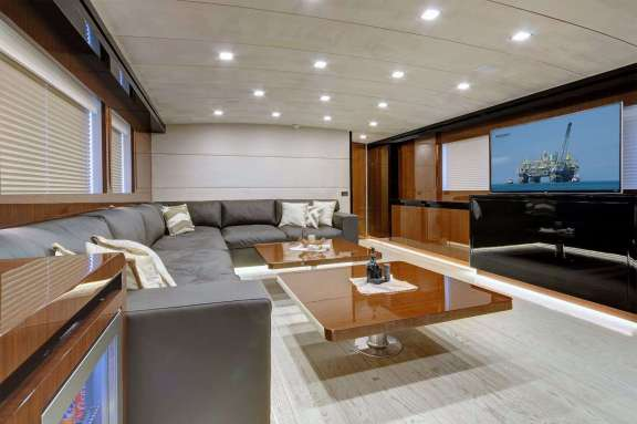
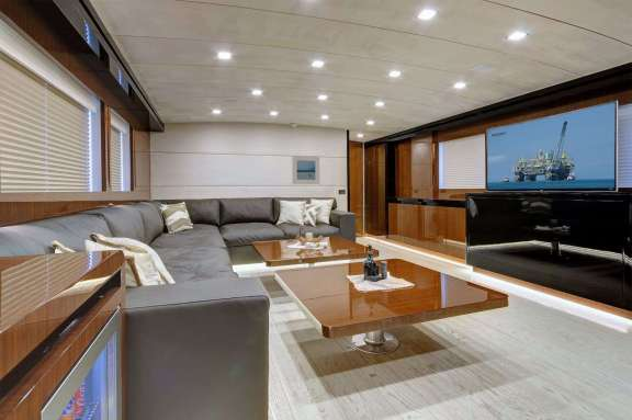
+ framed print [291,155,320,185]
